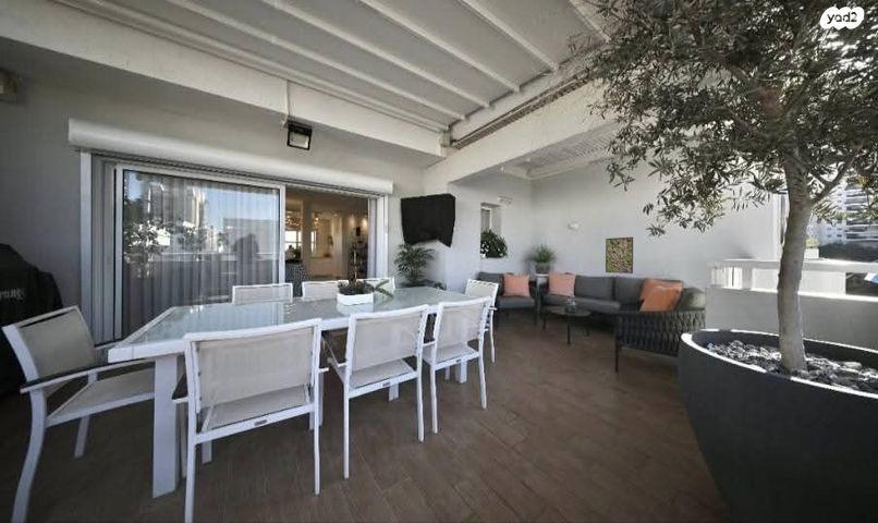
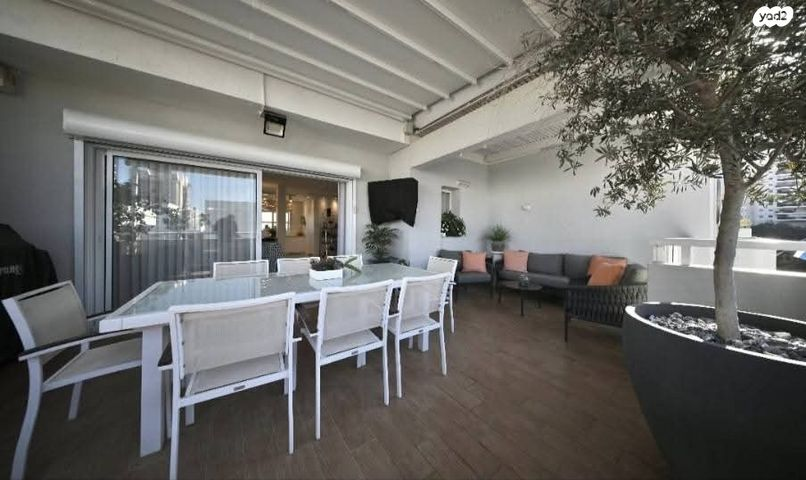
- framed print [605,236,634,275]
